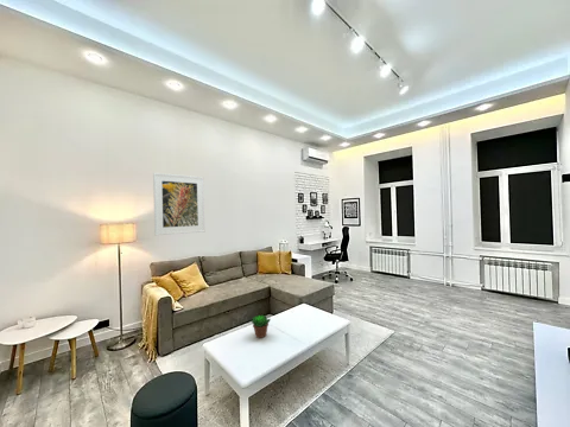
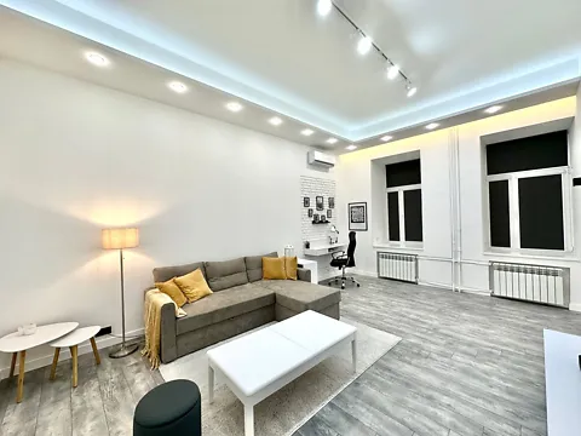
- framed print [152,172,205,236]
- succulent plant [249,313,272,339]
